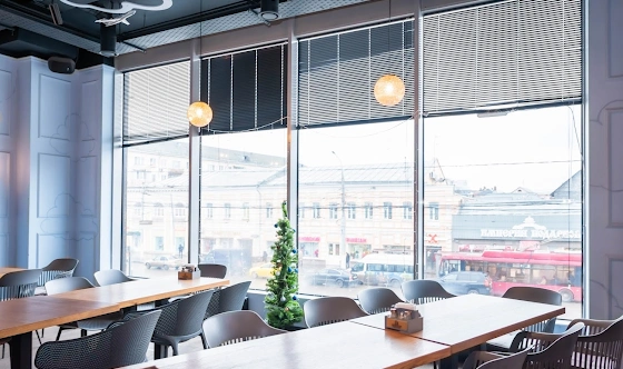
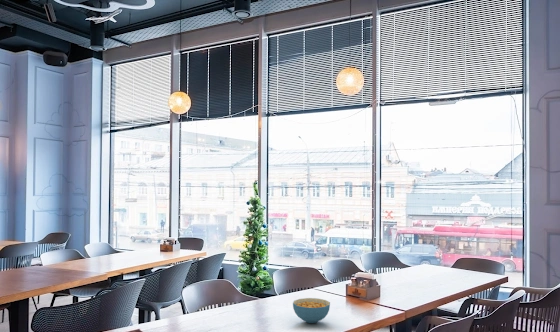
+ cereal bowl [292,297,331,324]
